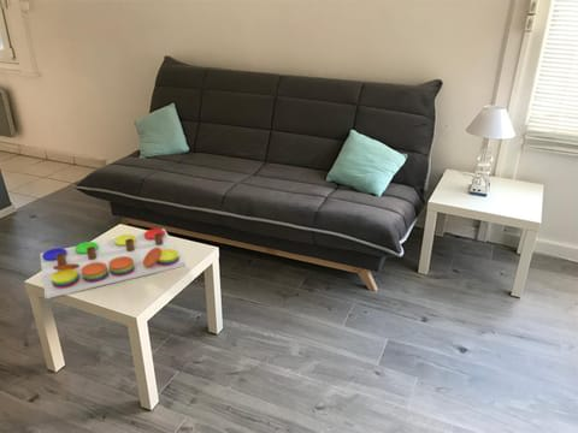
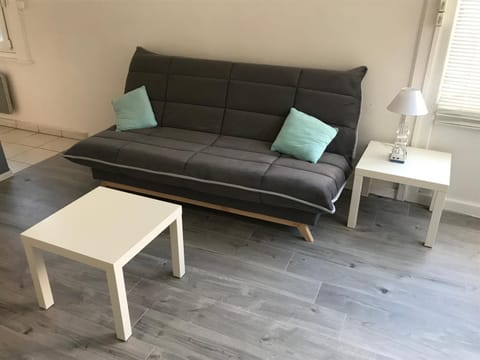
- board game [39,227,187,299]
